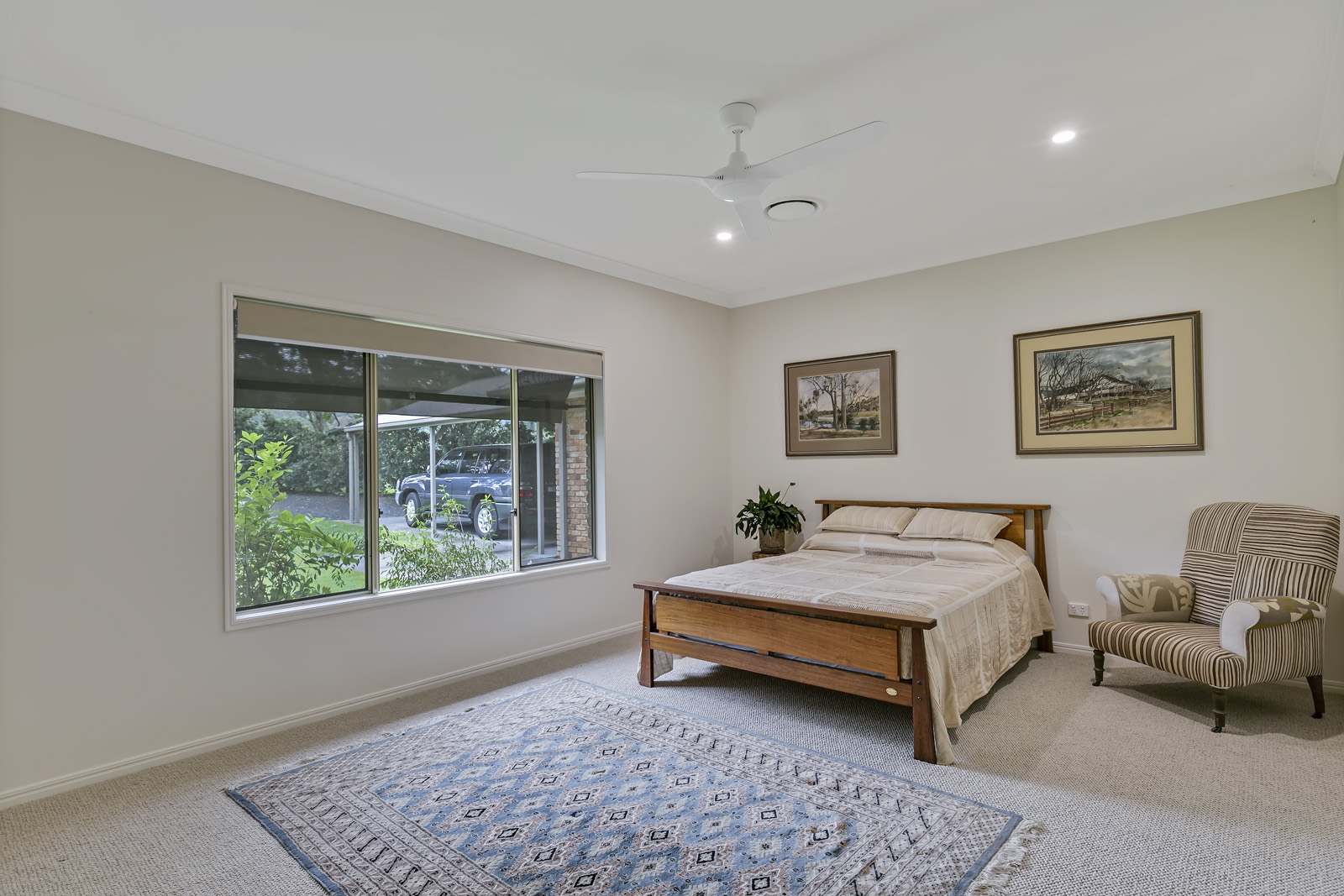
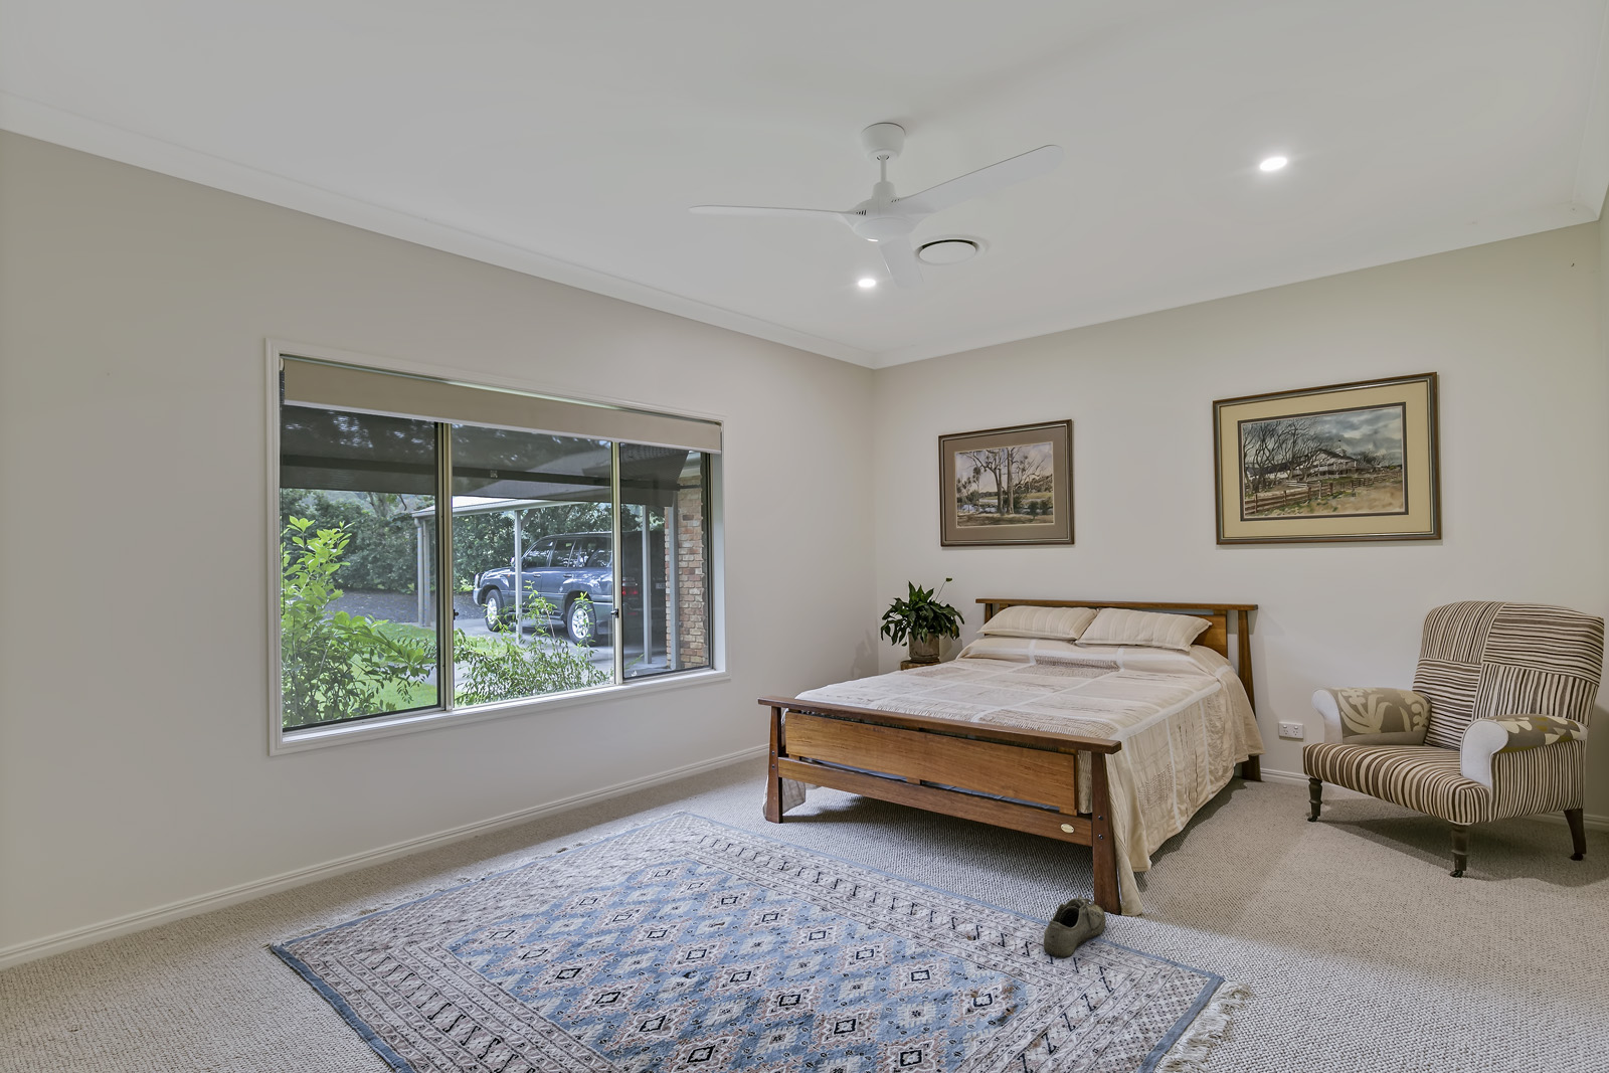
+ shoe [1043,893,1107,959]
